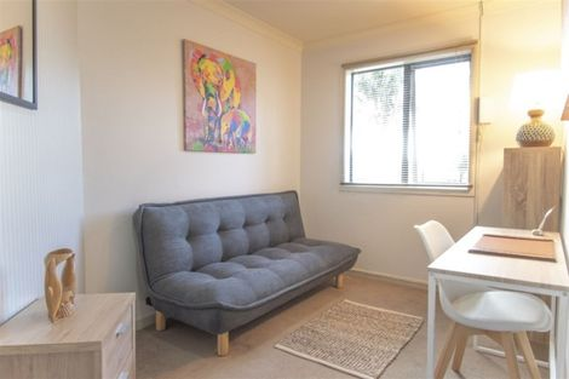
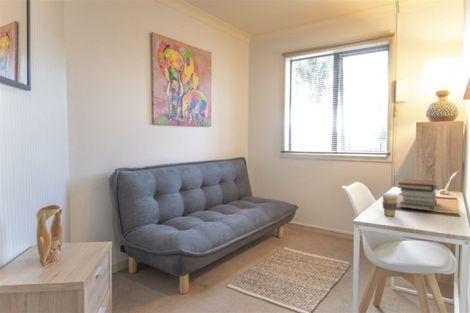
+ coffee cup [380,193,400,217]
+ book stack [397,178,439,212]
